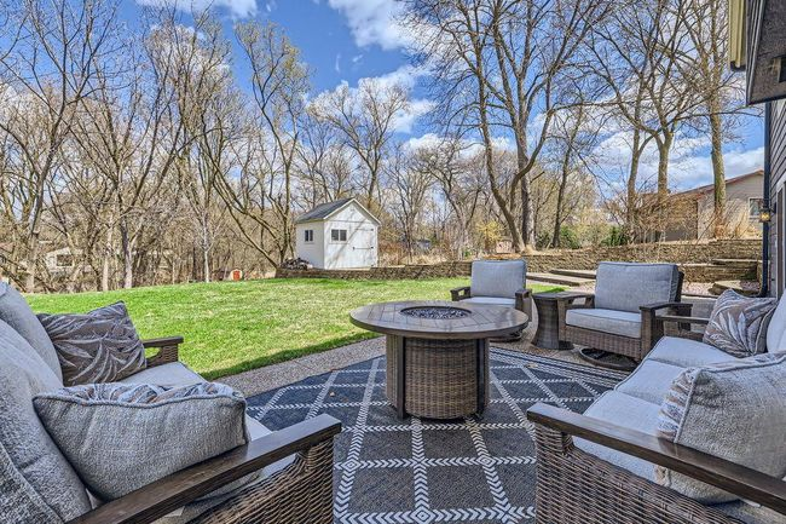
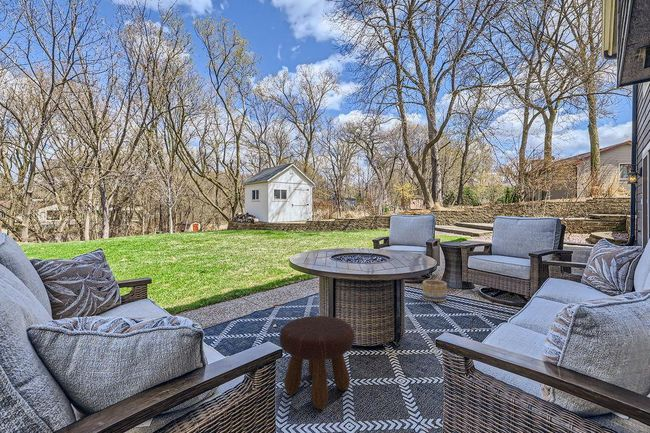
+ footstool [279,315,356,410]
+ basket [421,279,448,303]
